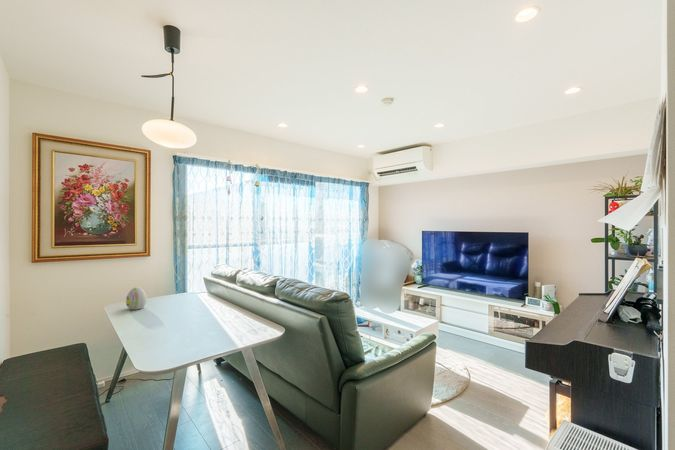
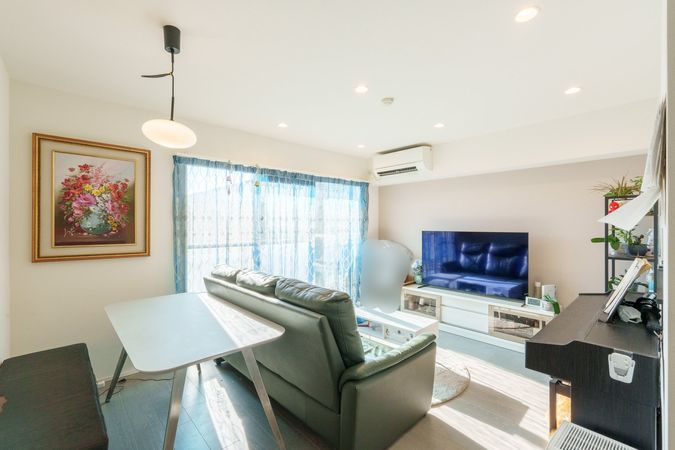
- decorative egg [125,286,148,311]
